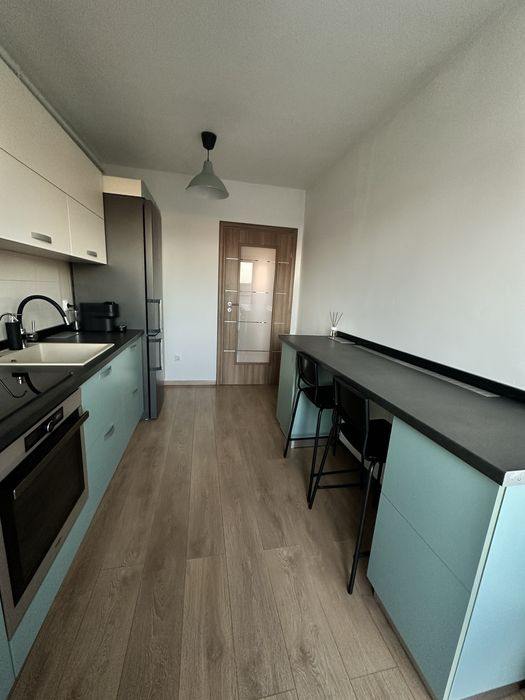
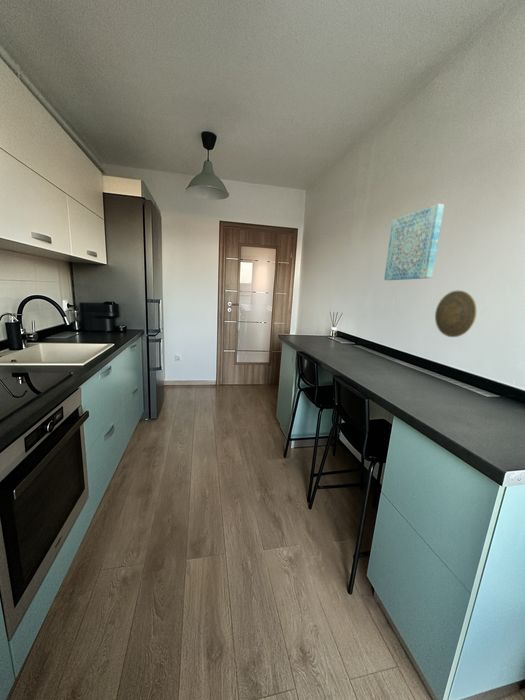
+ decorative plate [434,289,477,338]
+ wall art [383,203,445,281]
